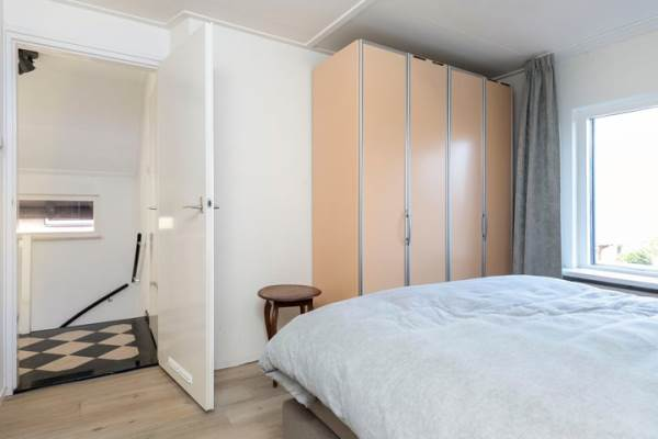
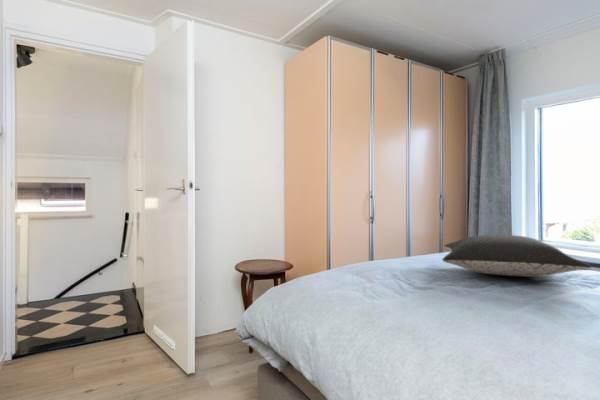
+ pillow [441,234,593,278]
